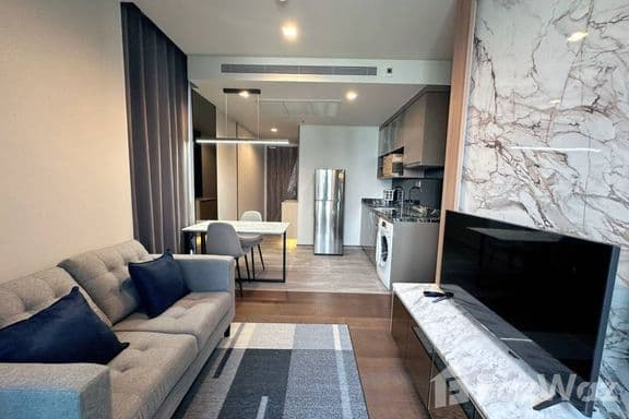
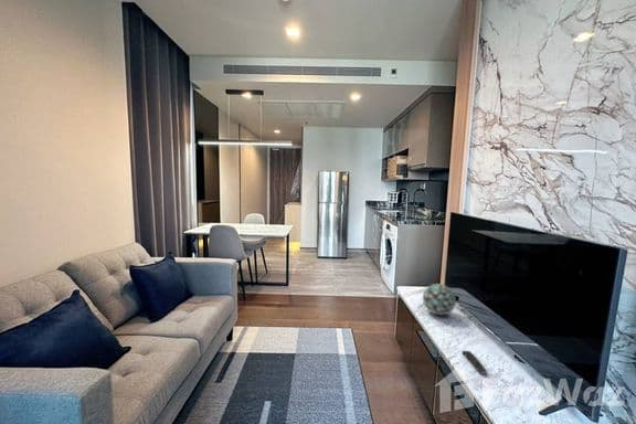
+ decorative ball [422,283,457,316]
+ remote control [460,350,487,375]
